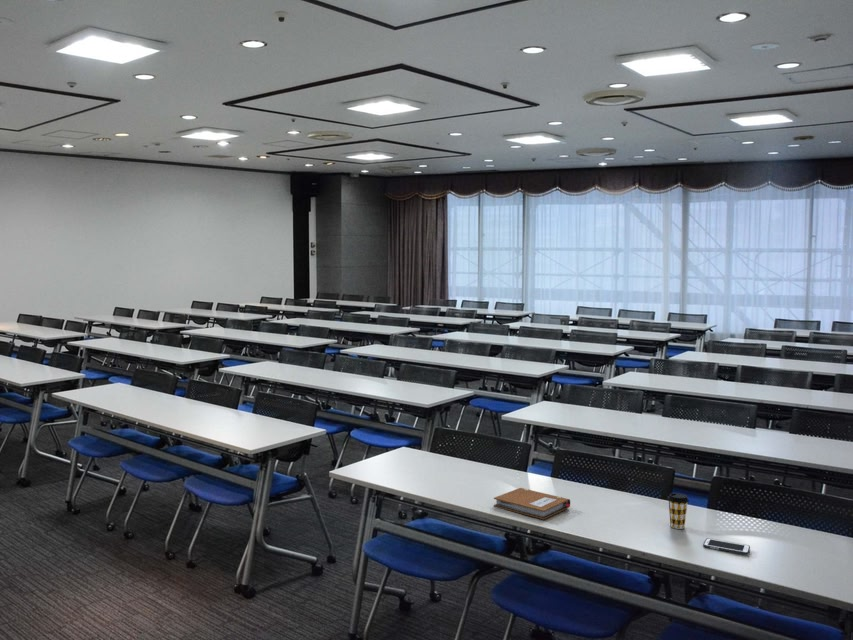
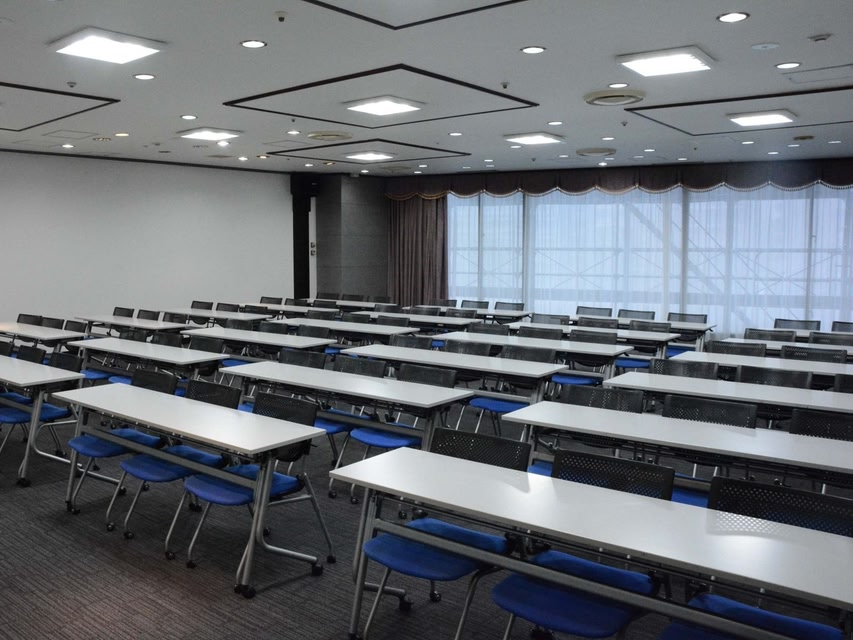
- notebook [493,487,571,520]
- cell phone [702,537,751,555]
- coffee cup [667,492,690,530]
